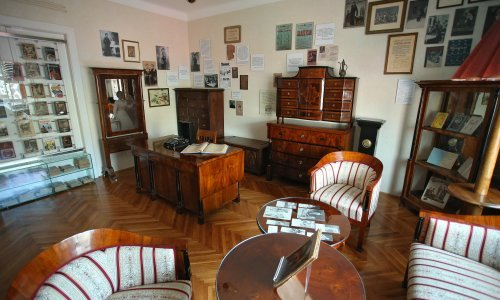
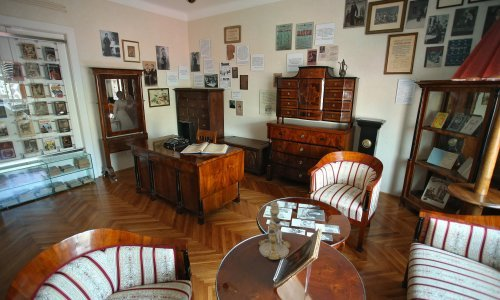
+ candlestick [257,201,291,261]
